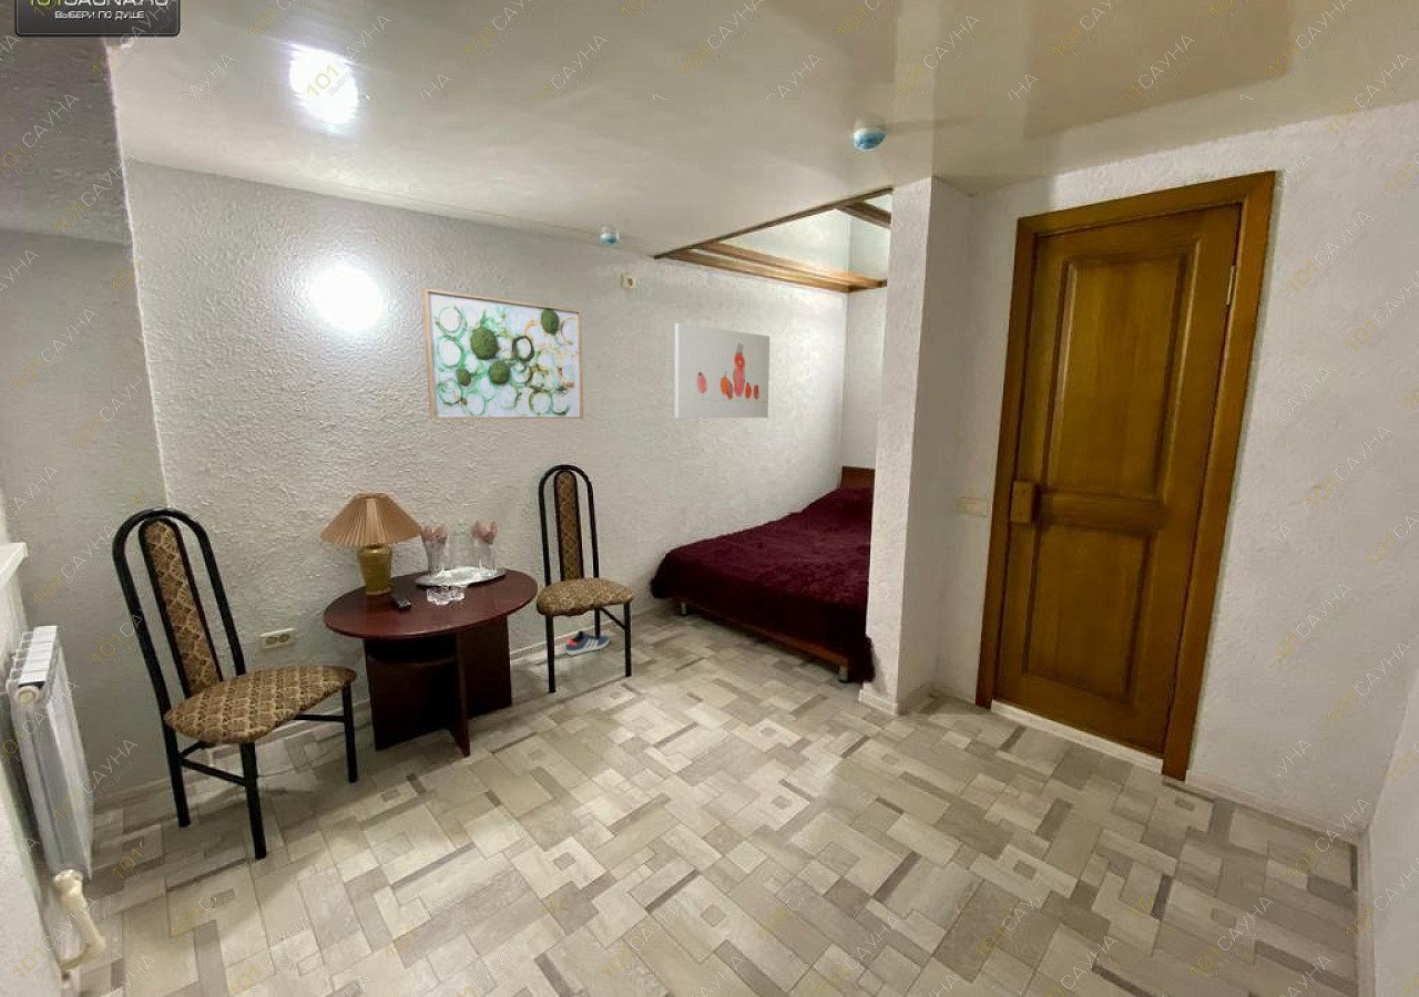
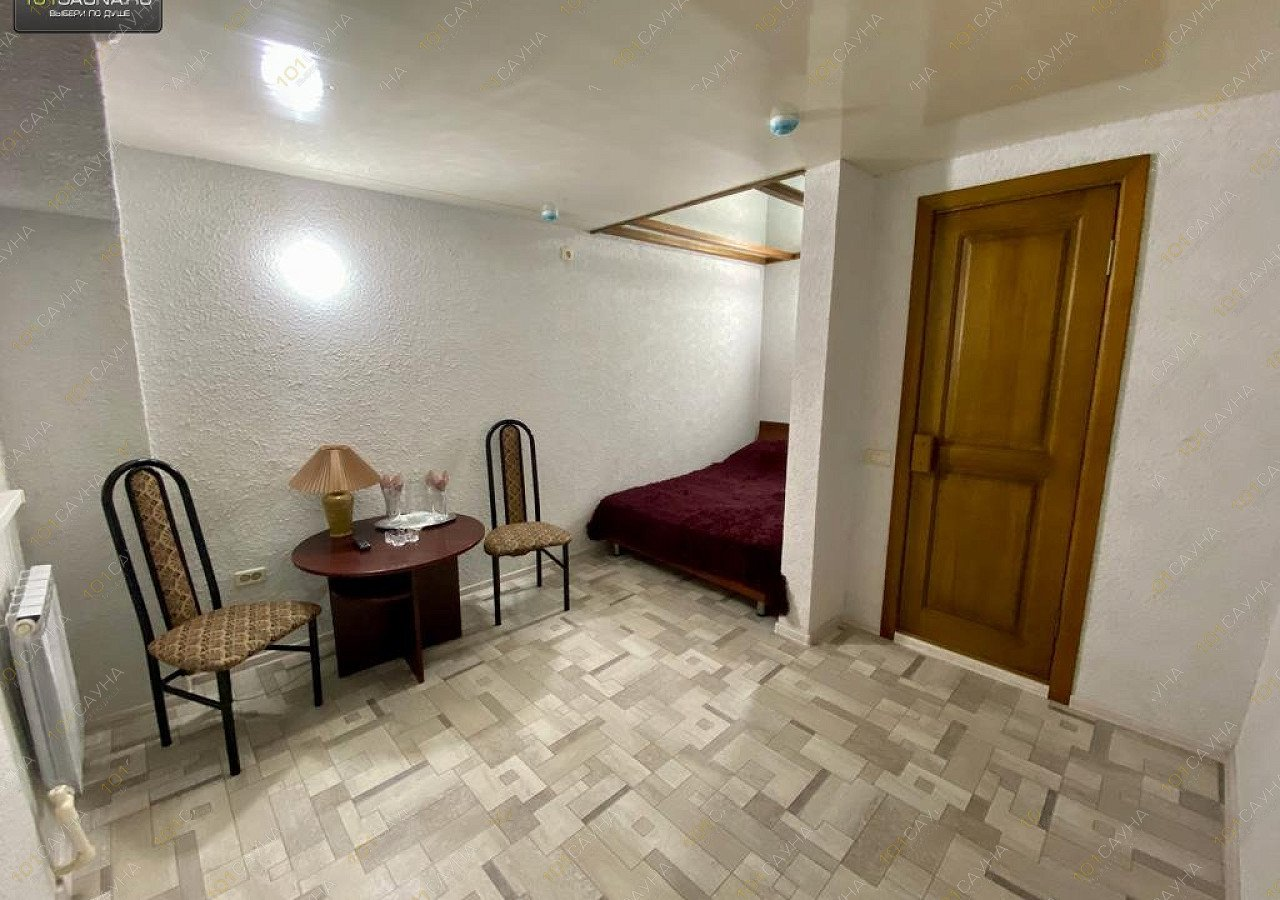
- wall art [674,322,770,419]
- sneaker [564,629,611,656]
- wall art [421,287,584,421]
